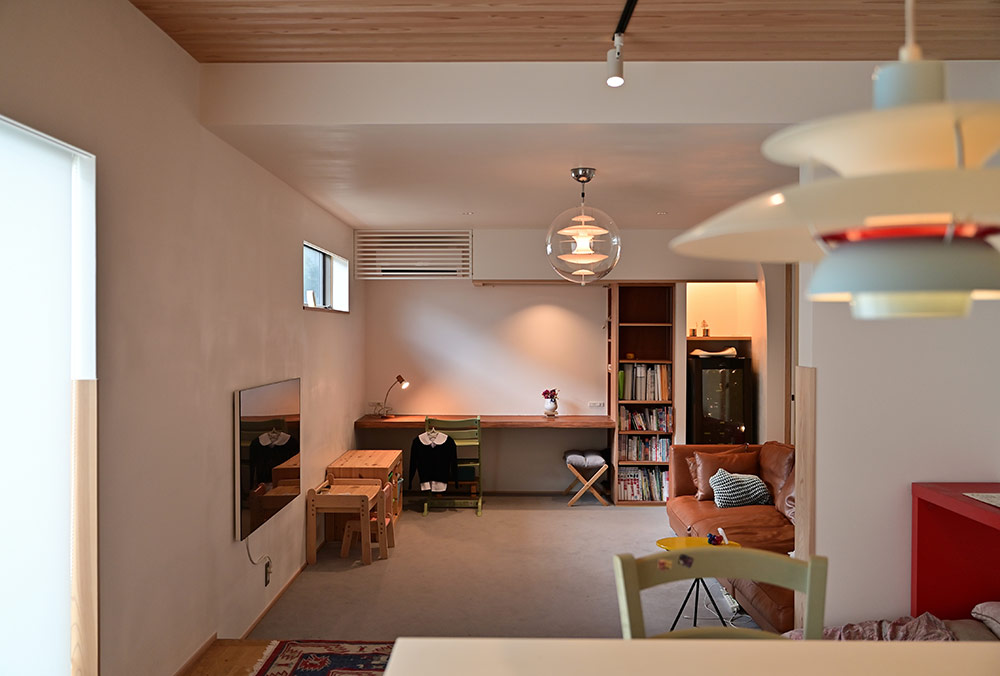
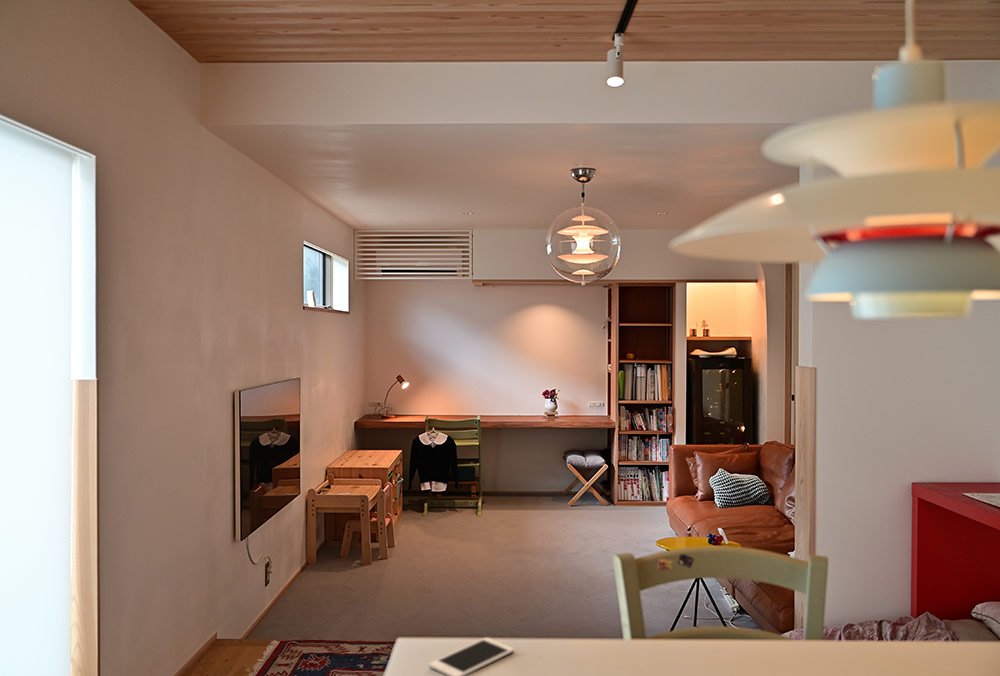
+ cell phone [428,637,515,676]
